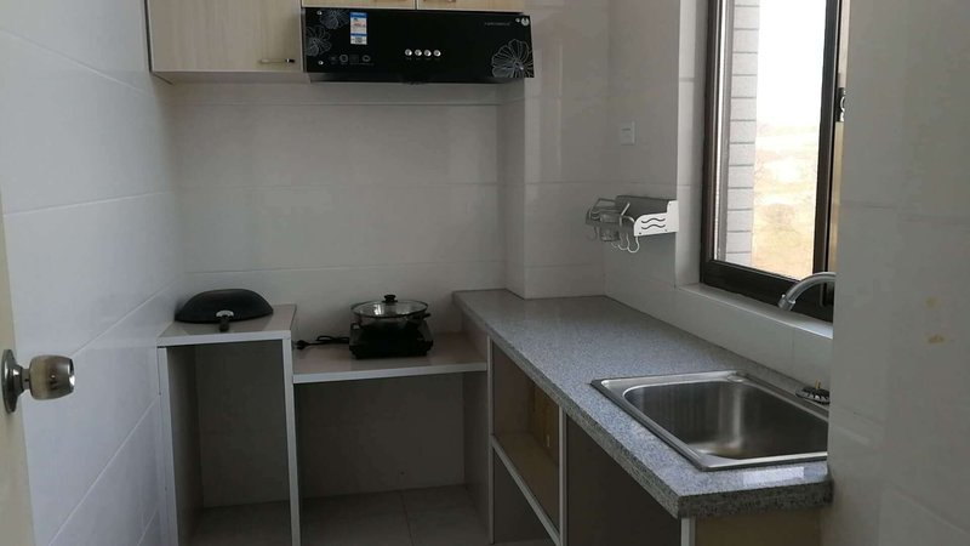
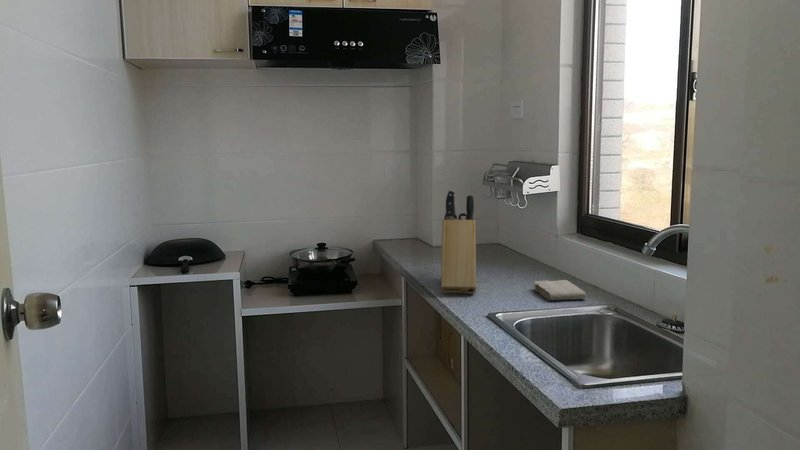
+ knife block [440,189,477,295]
+ washcloth [533,279,587,301]
